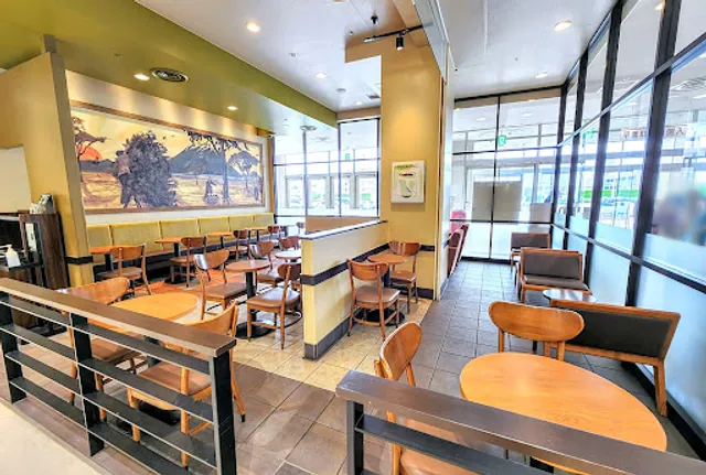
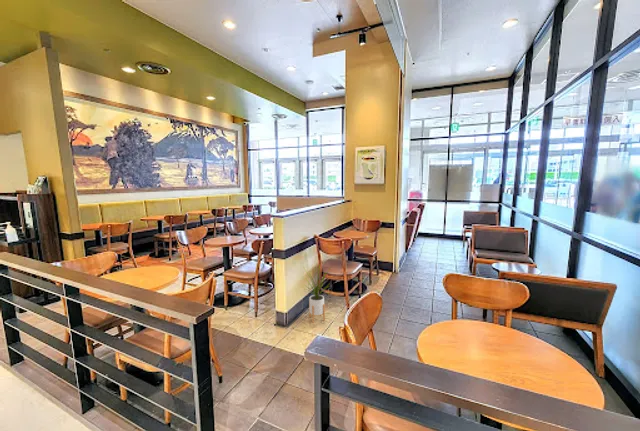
+ house plant [303,261,332,323]
